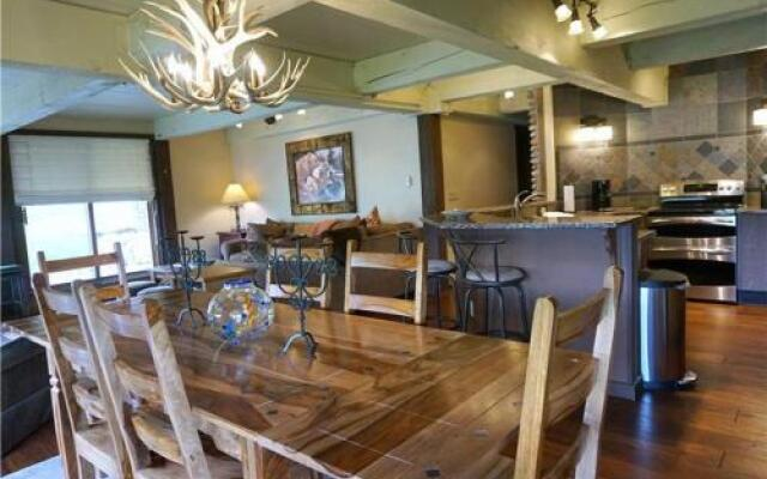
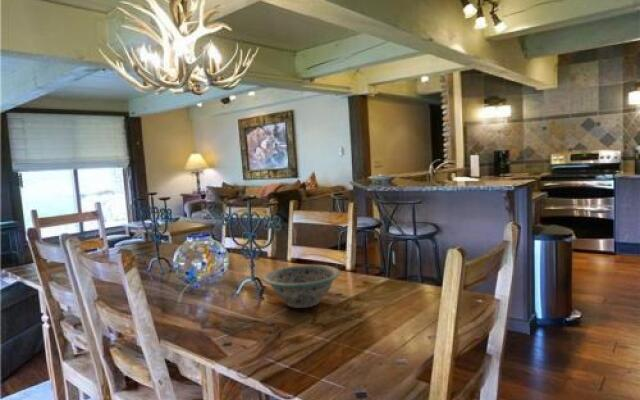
+ decorative bowl [262,264,341,309]
